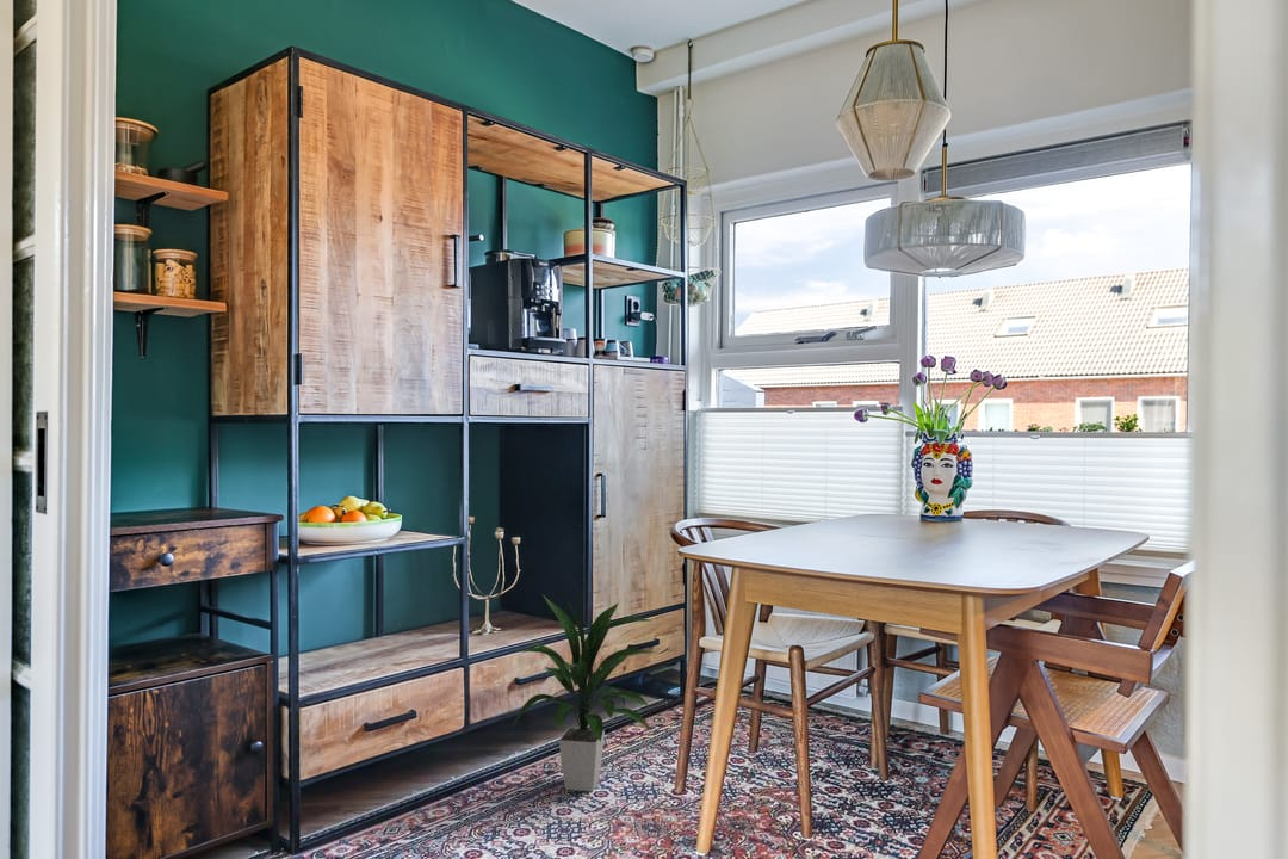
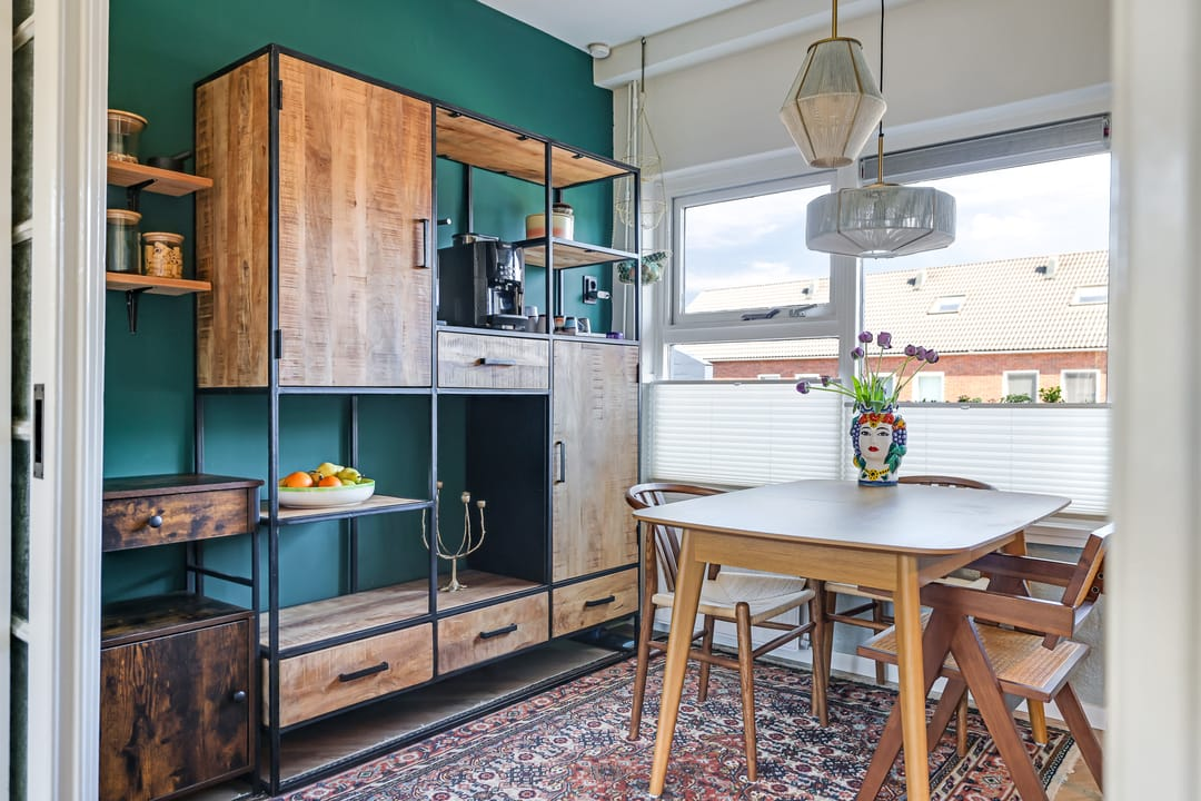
- indoor plant [512,595,658,792]
